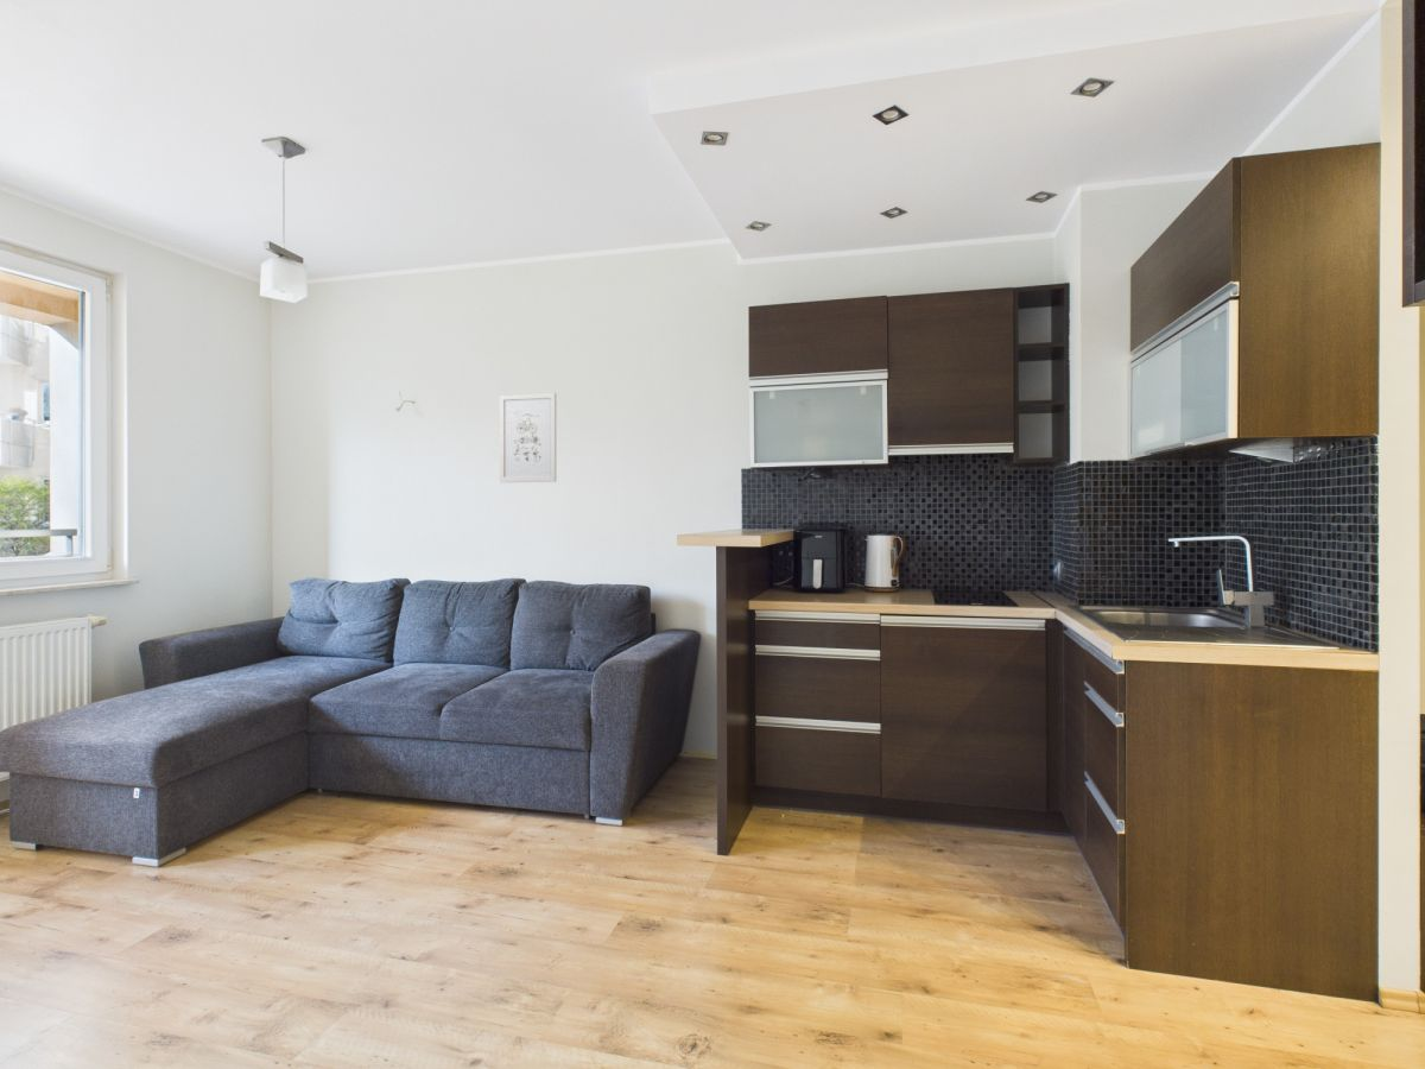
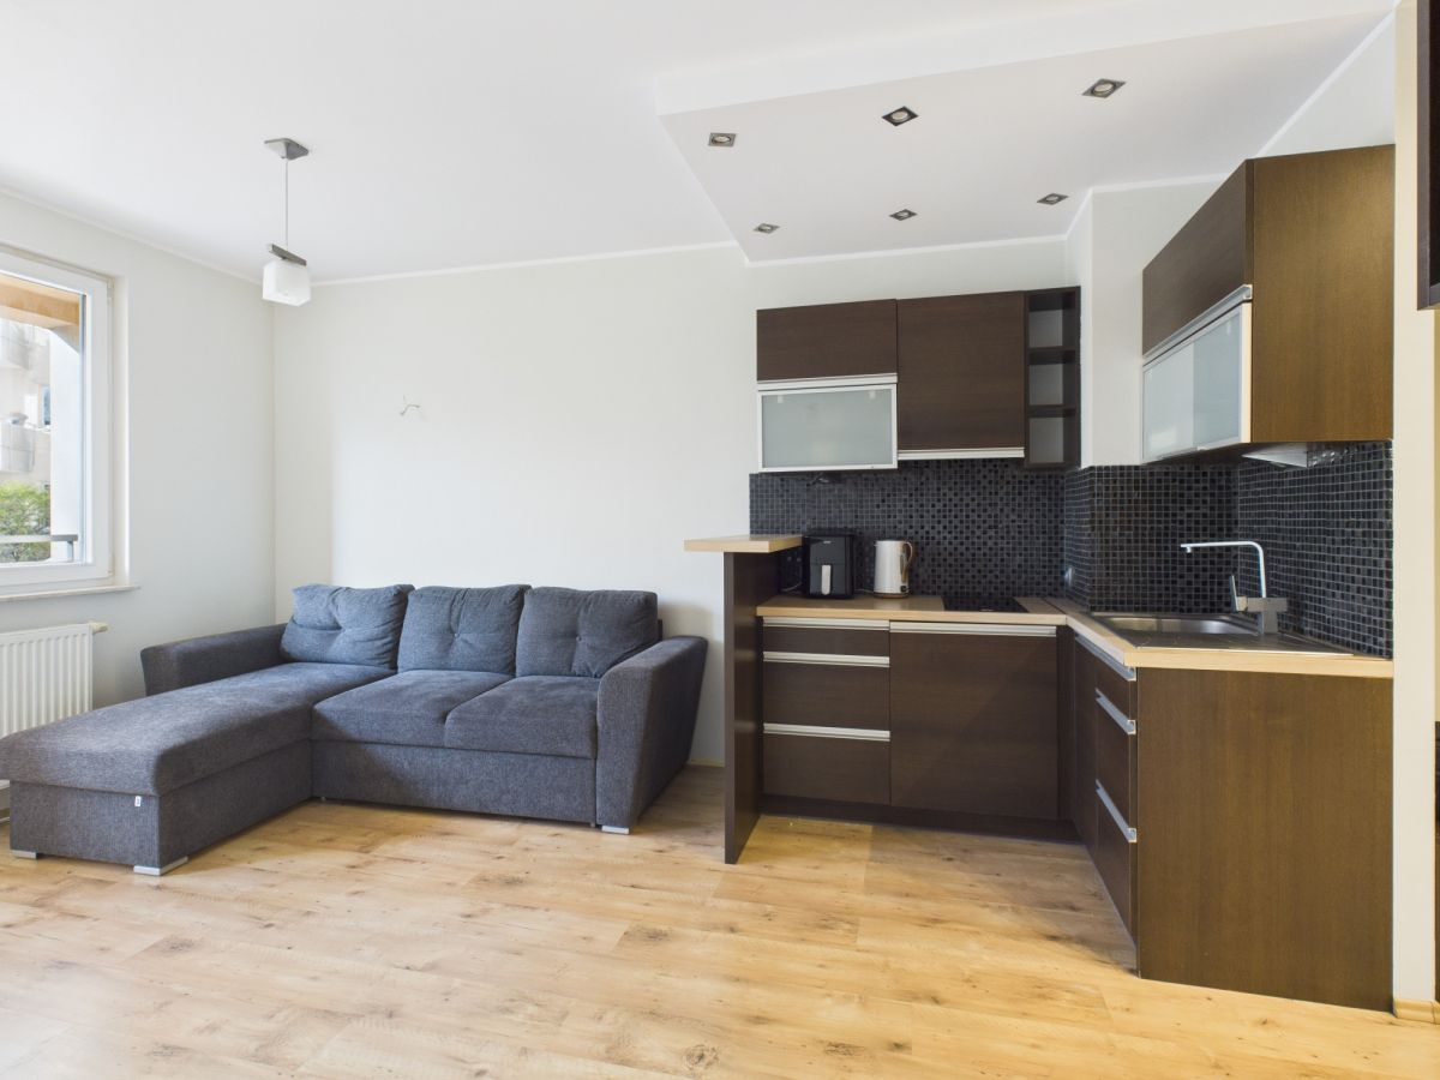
- wall art [499,392,557,483]
